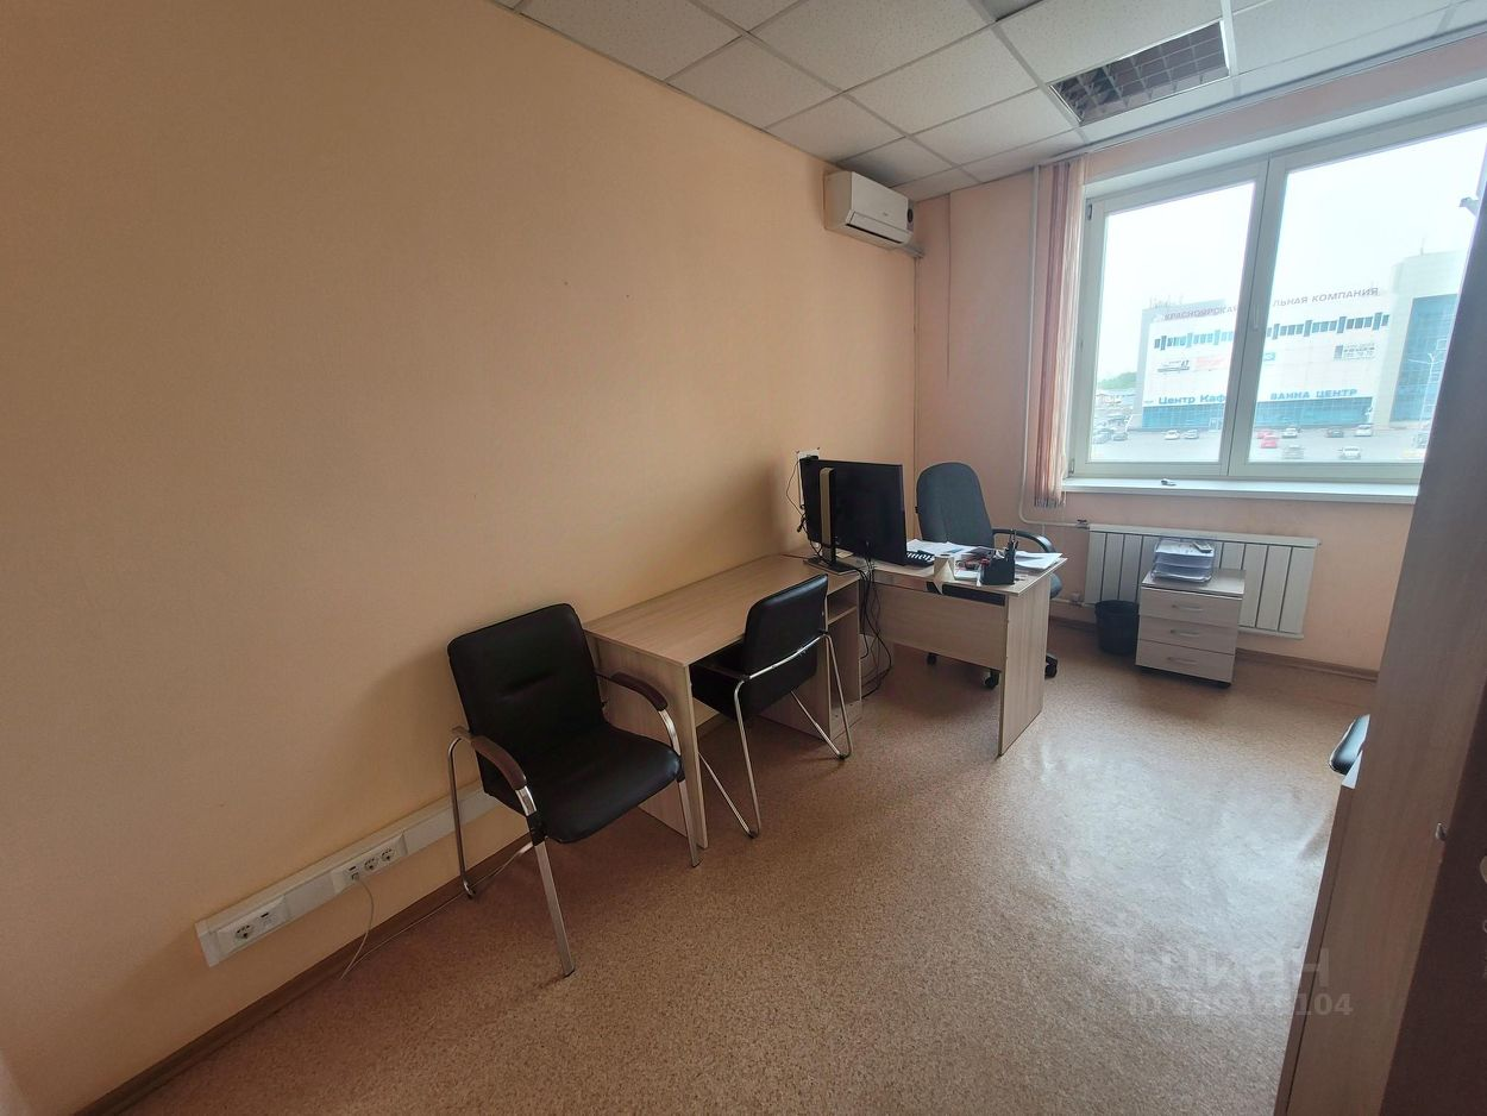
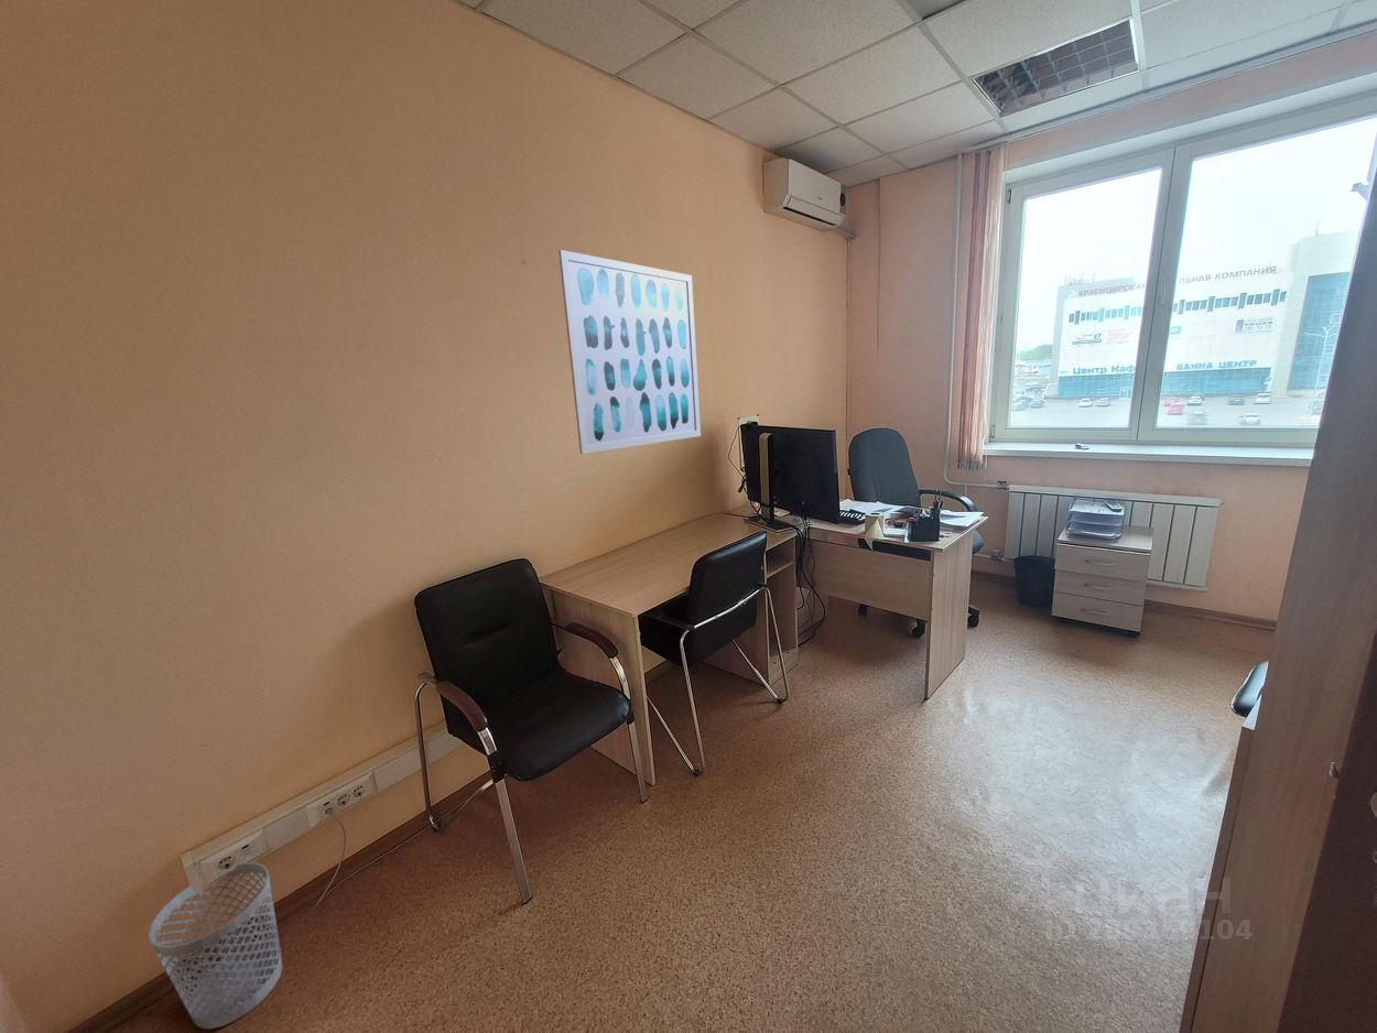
+ wastebasket [147,861,283,1030]
+ wall art [557,249,702,455]
